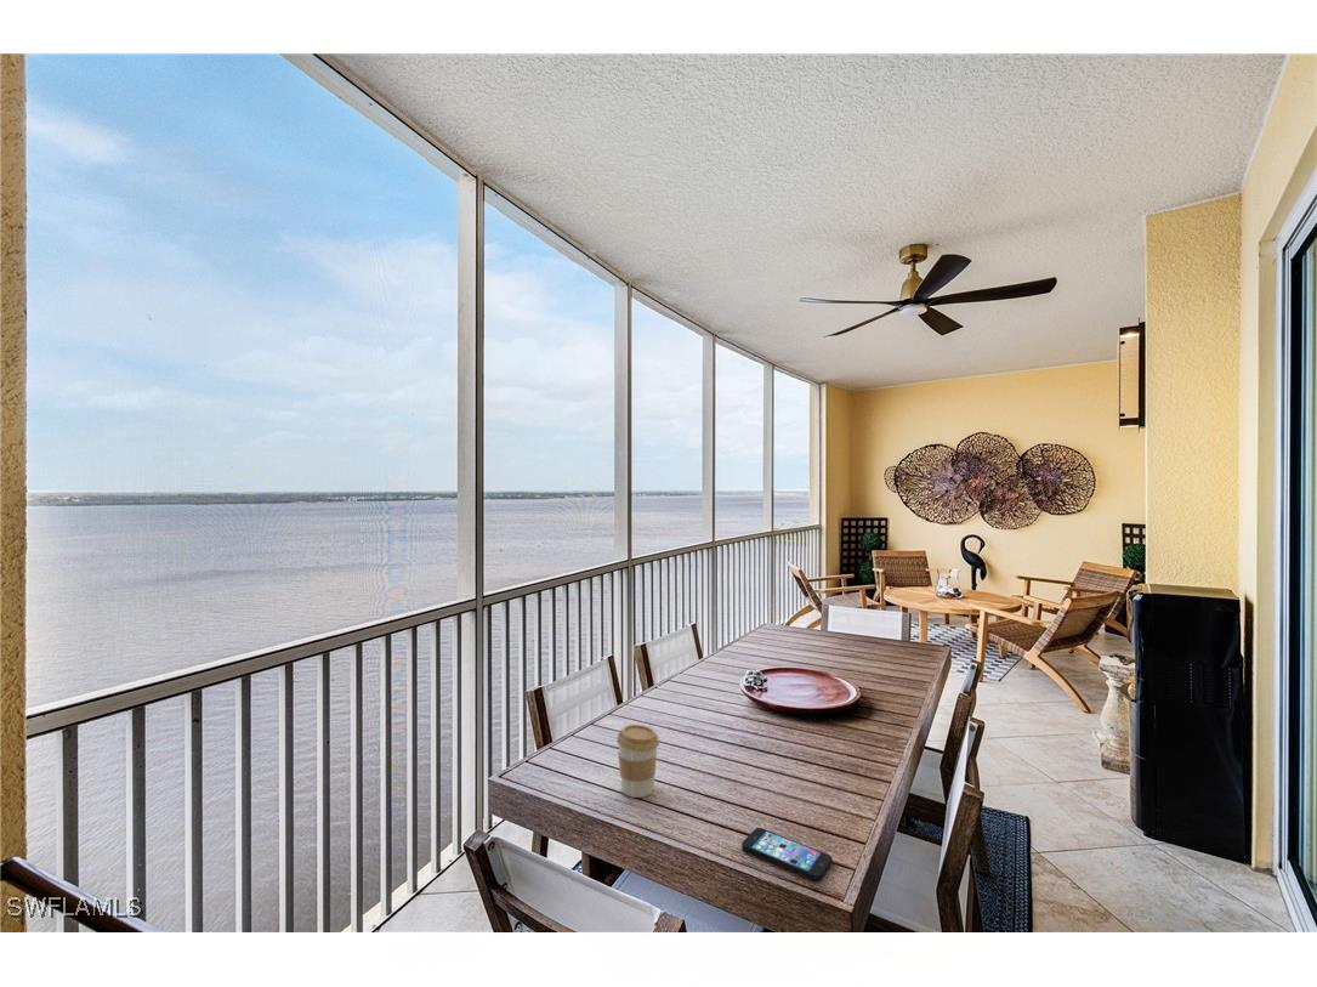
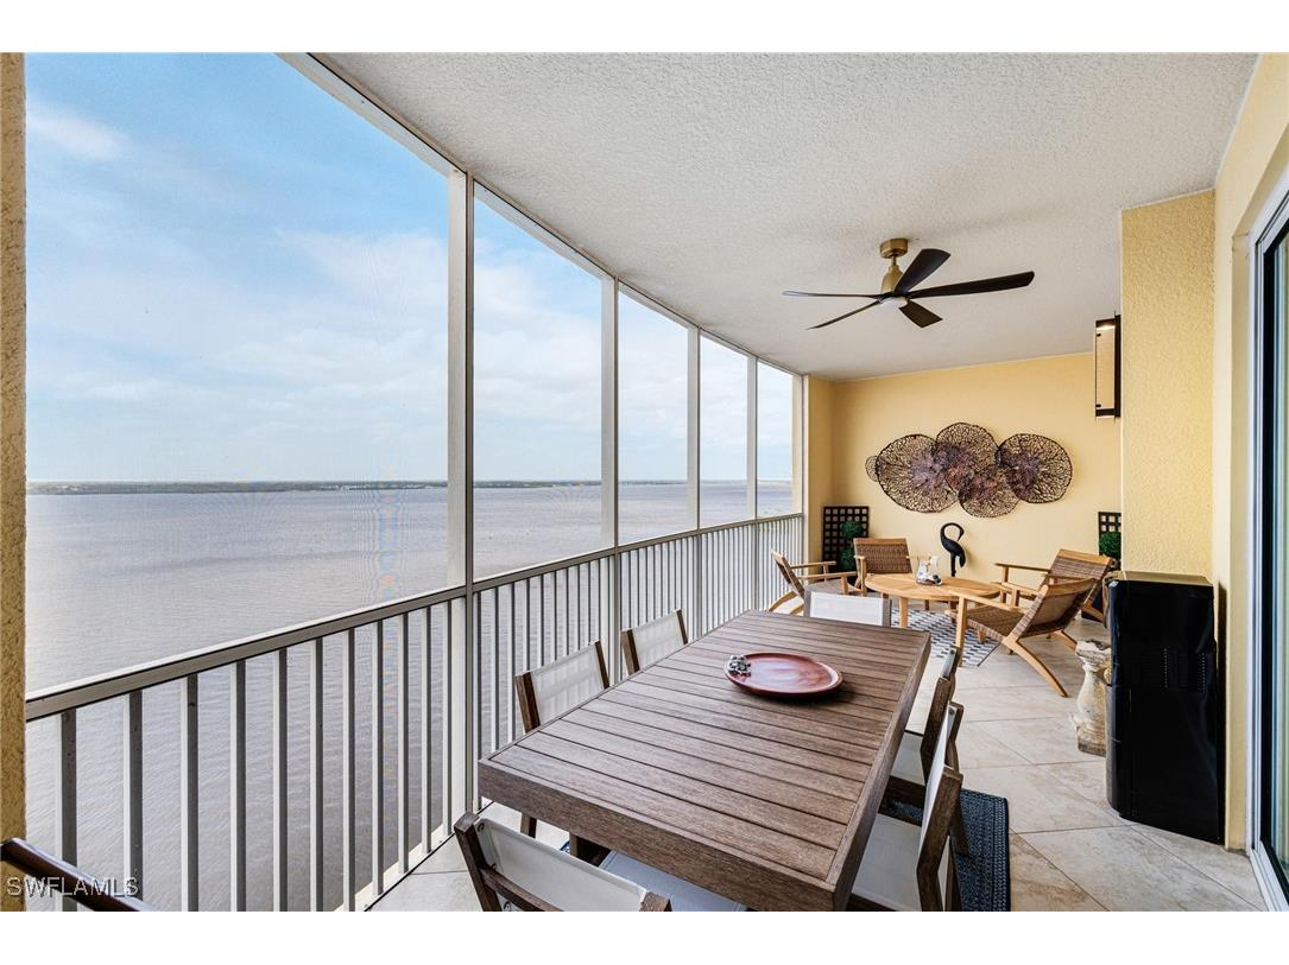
- coffee cup [615,724,660,799]
- smartphone [740,827,834,883]
